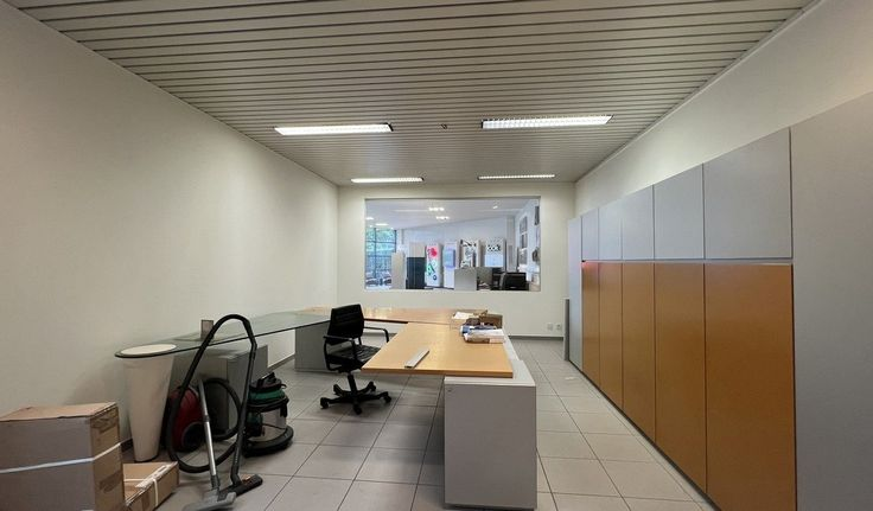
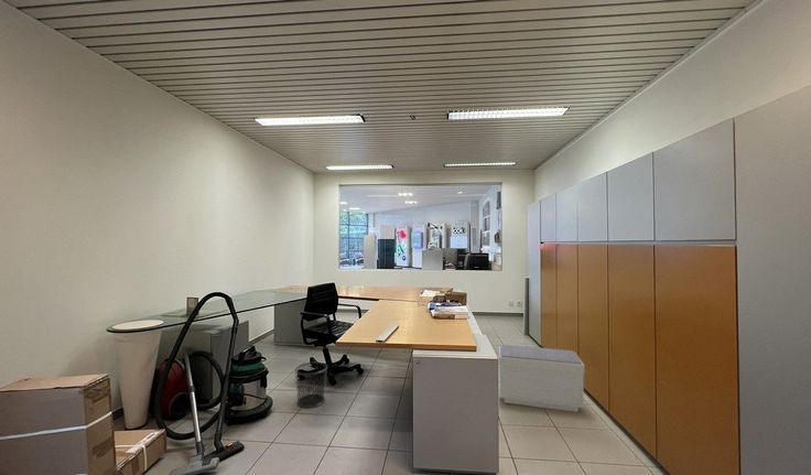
+ bench [498,344,586,413]
+ waste bin [294,361,328,409]
